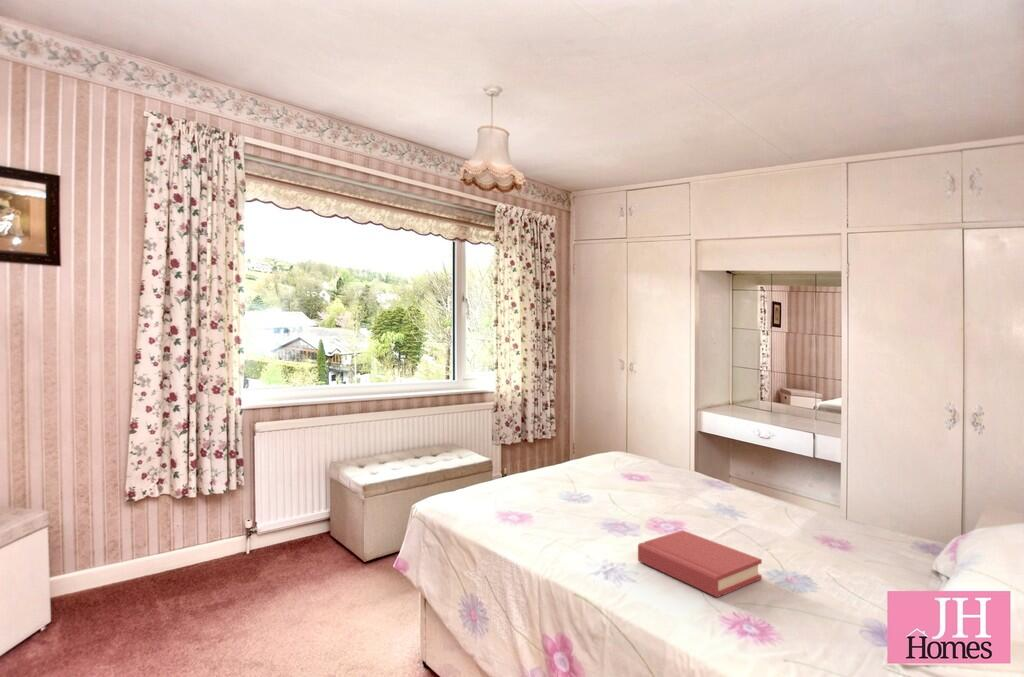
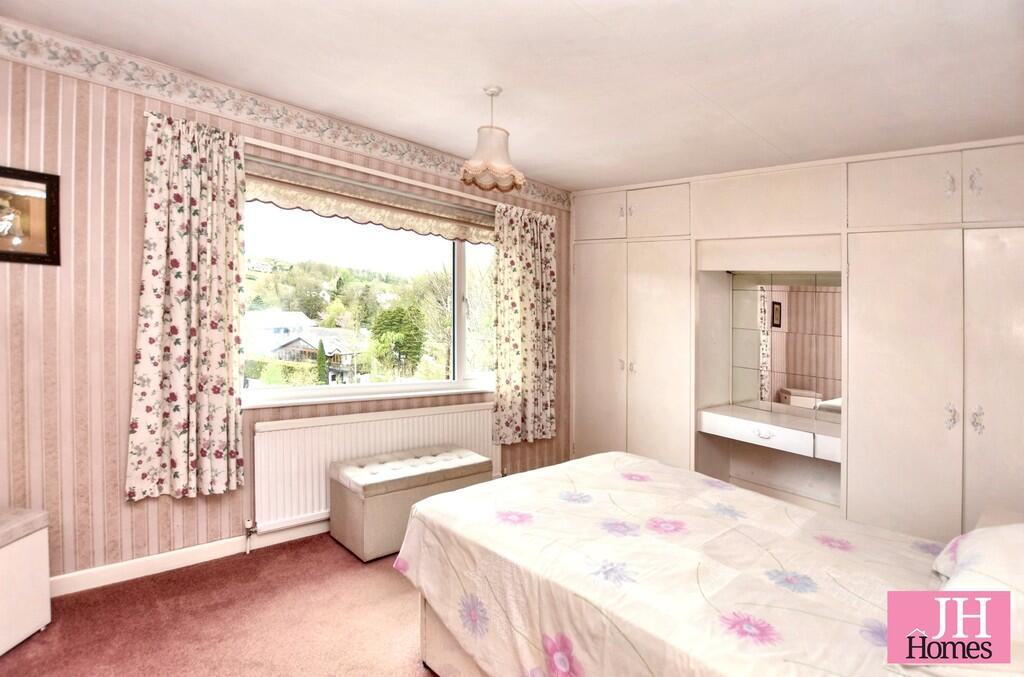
- hardback book [637,529,763,598]
